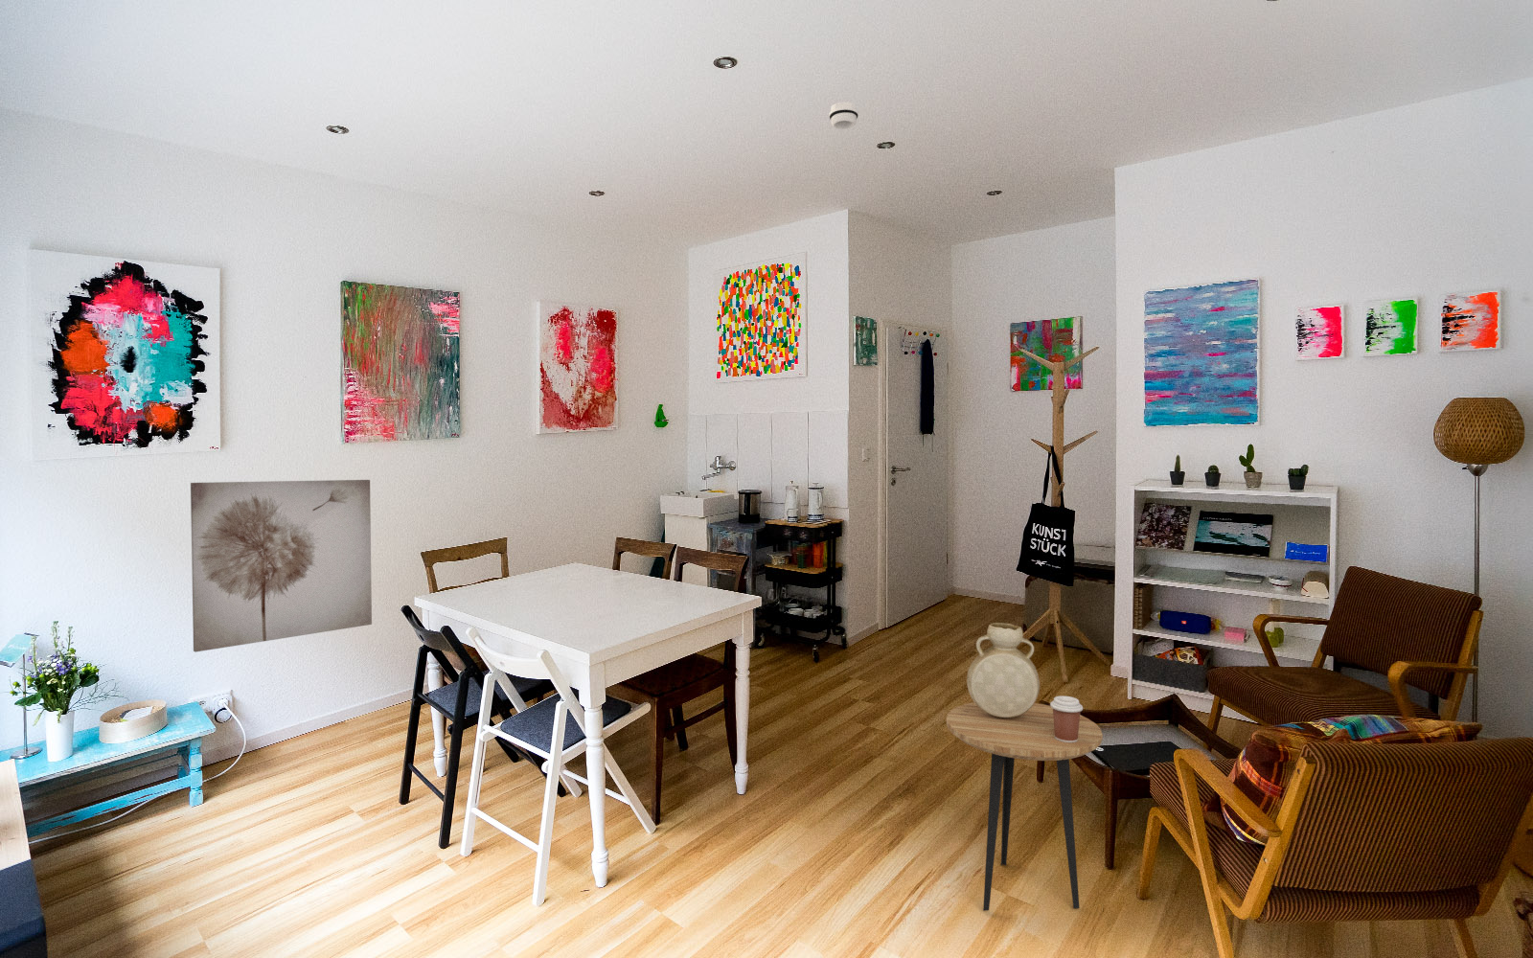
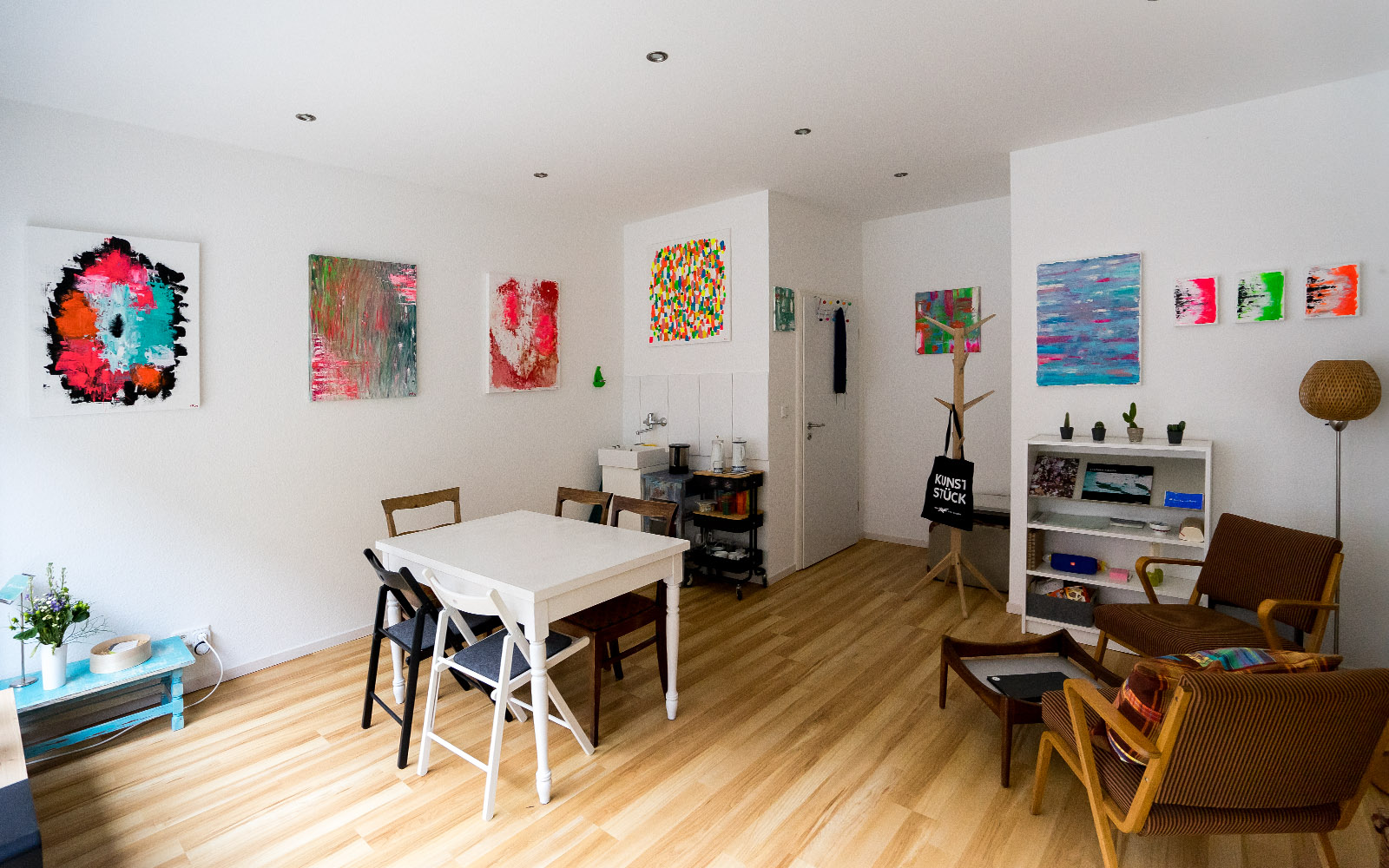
- vase [966,621,1041,717]
- coffee cup [1050,694,1084,743]
- smoke detector [828,102,860,130]
- wall art [190,479,373,653]
- side table [946,701,1104,911]
